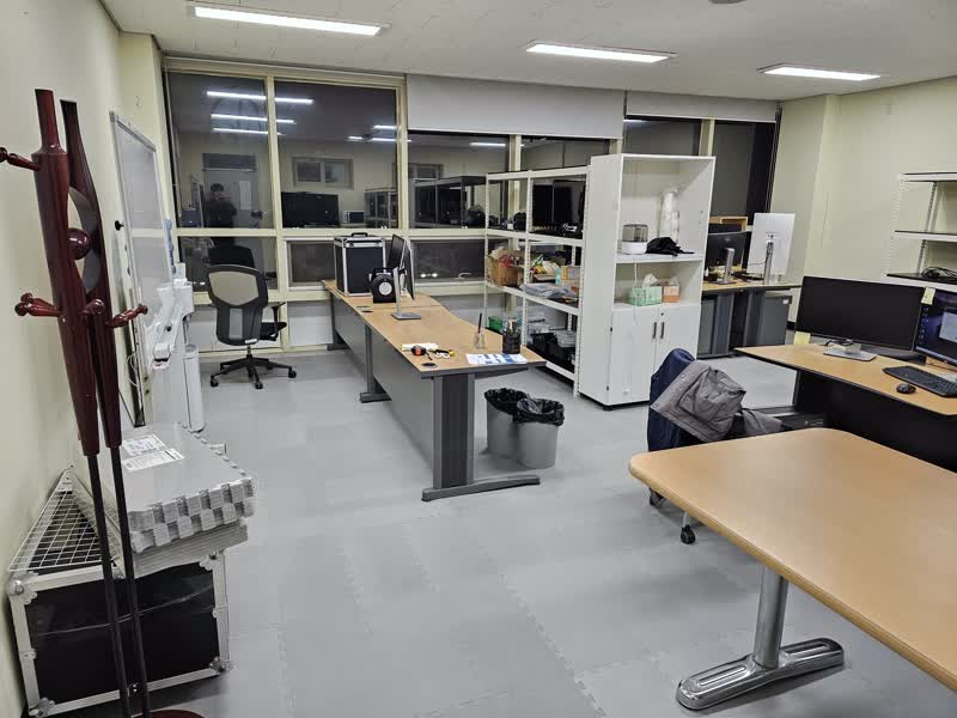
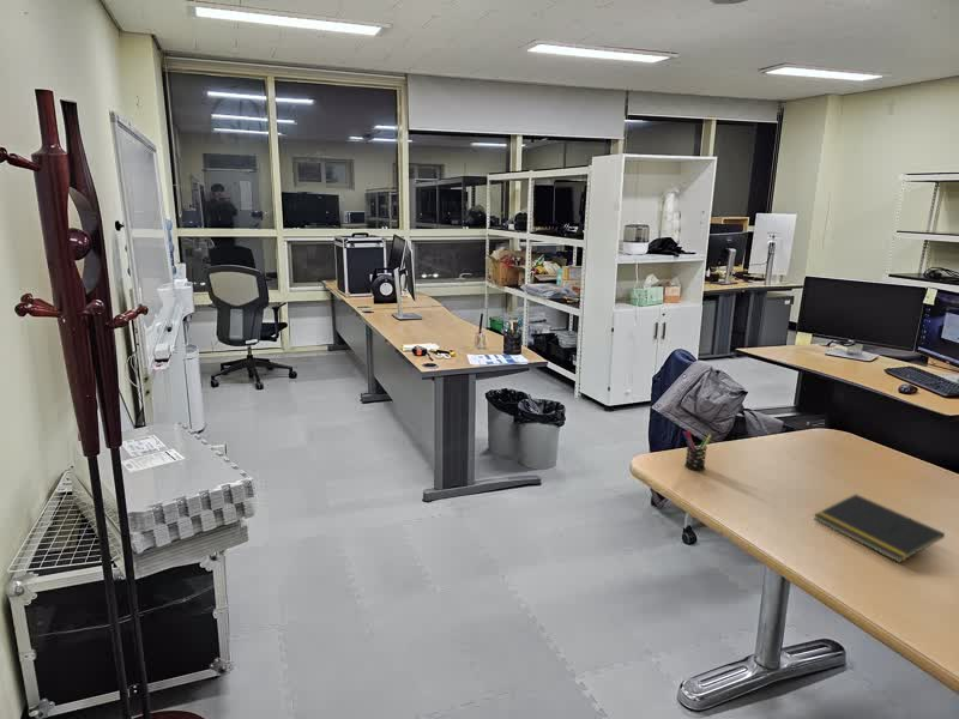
+ notepad [813,494,946,564]
+ pen holder [681,429,713,471]
